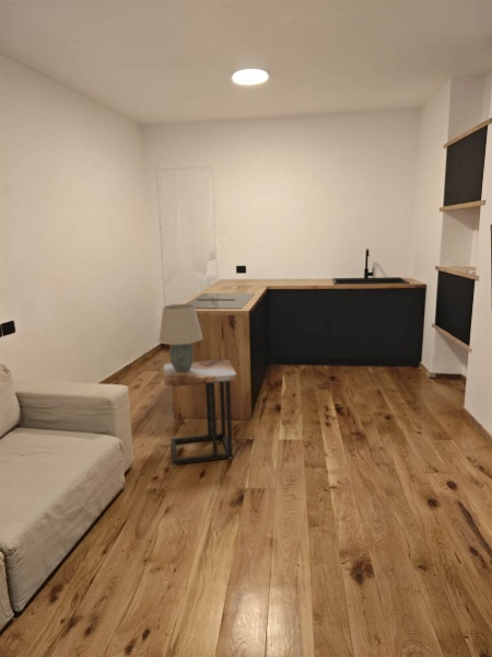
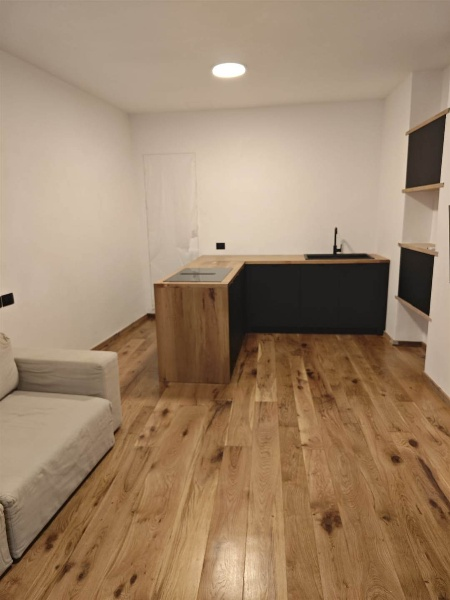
- table lamp [157,303,204,372]
- side table [163,358,237,466]
